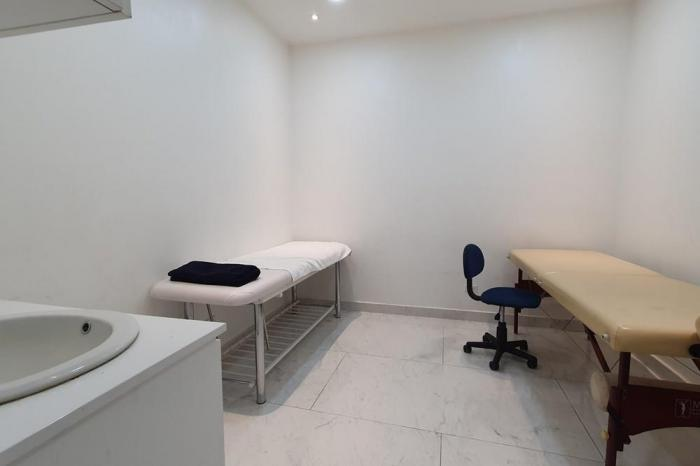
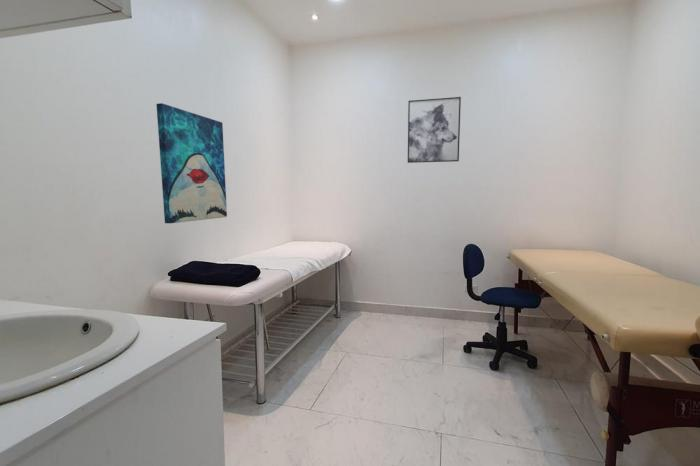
+ wall art [155,102,228,224]
+ wall art [407,96,462,164]
